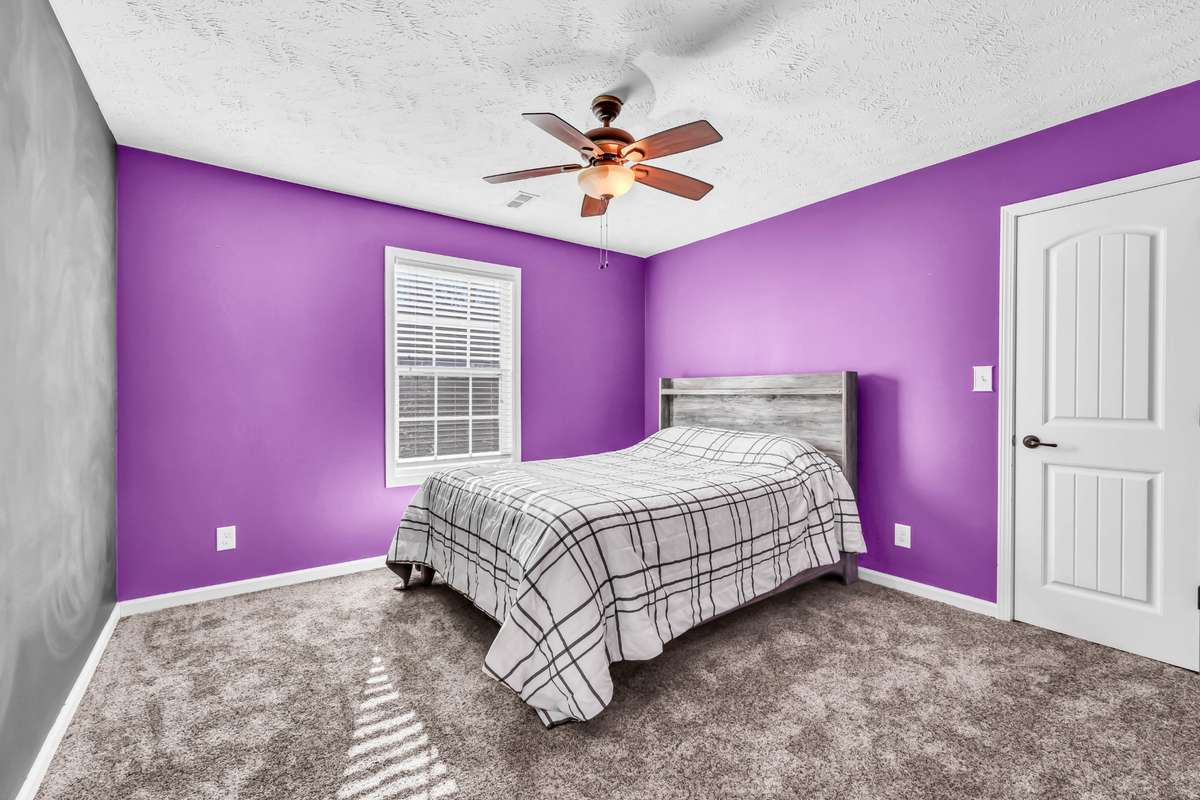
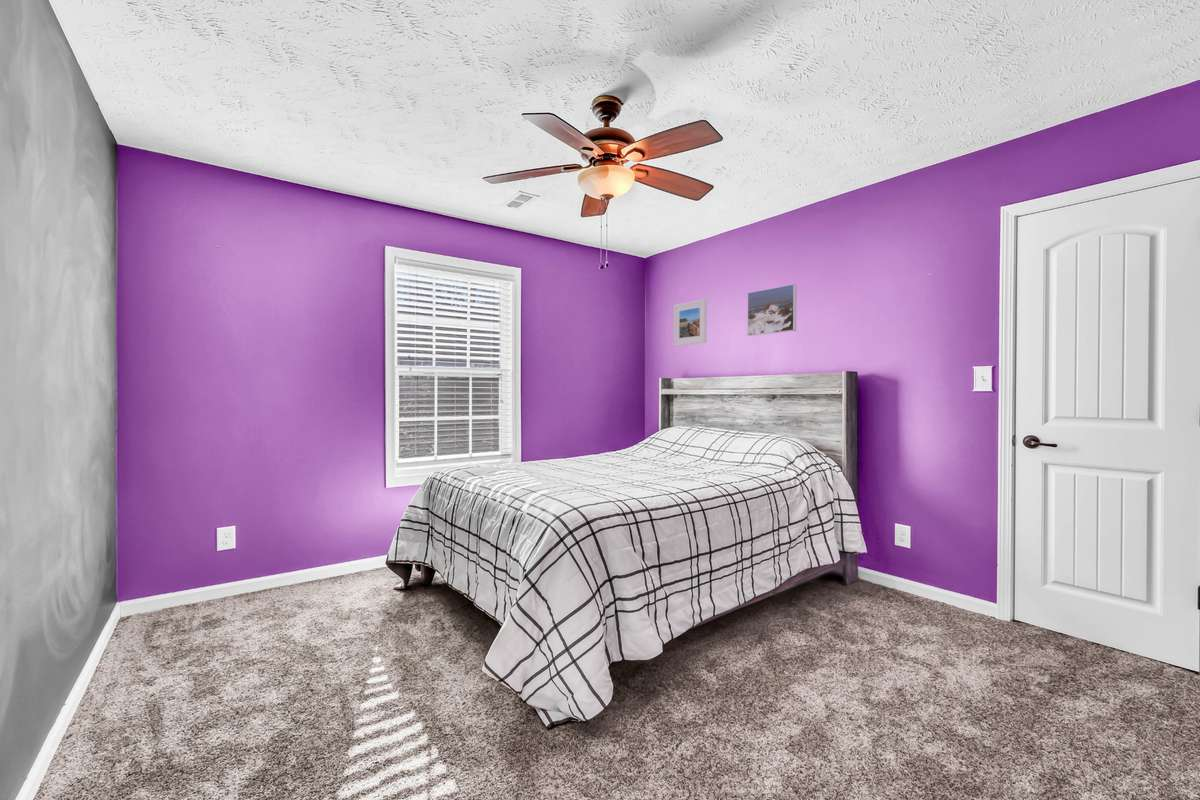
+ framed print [747,283,797,337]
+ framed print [673,298,708,347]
